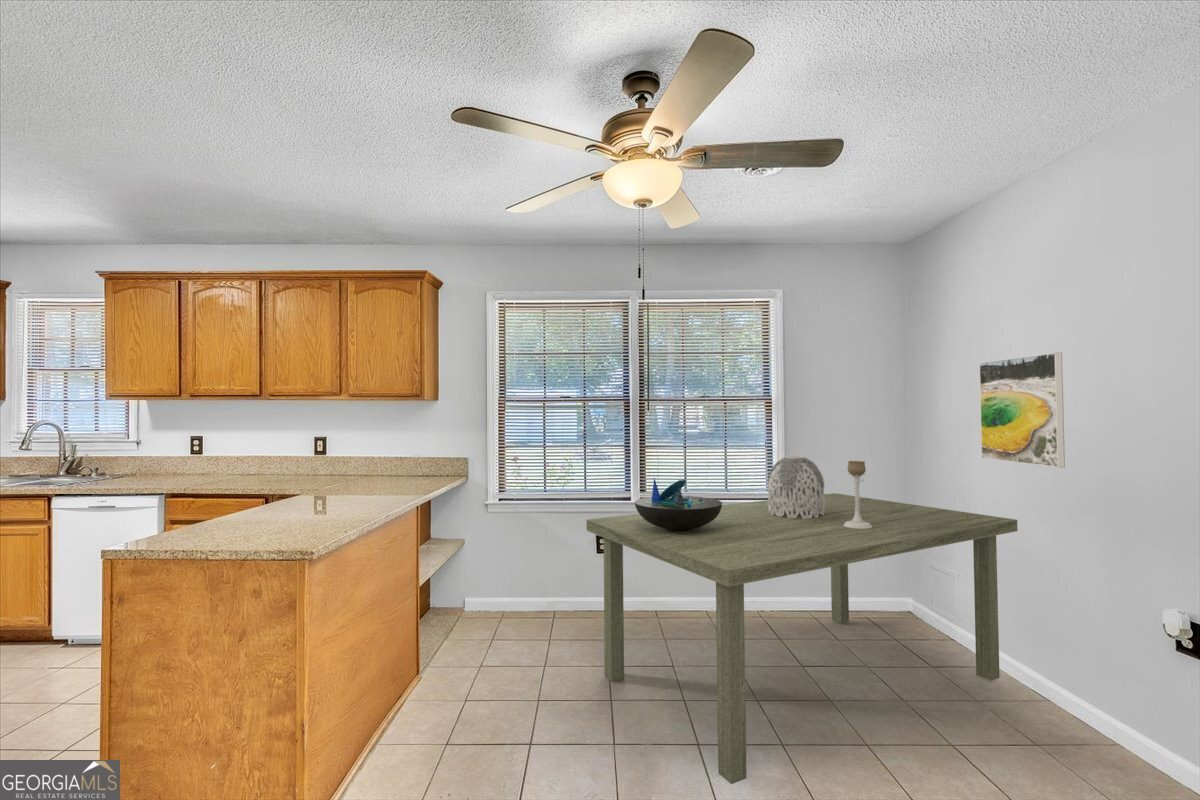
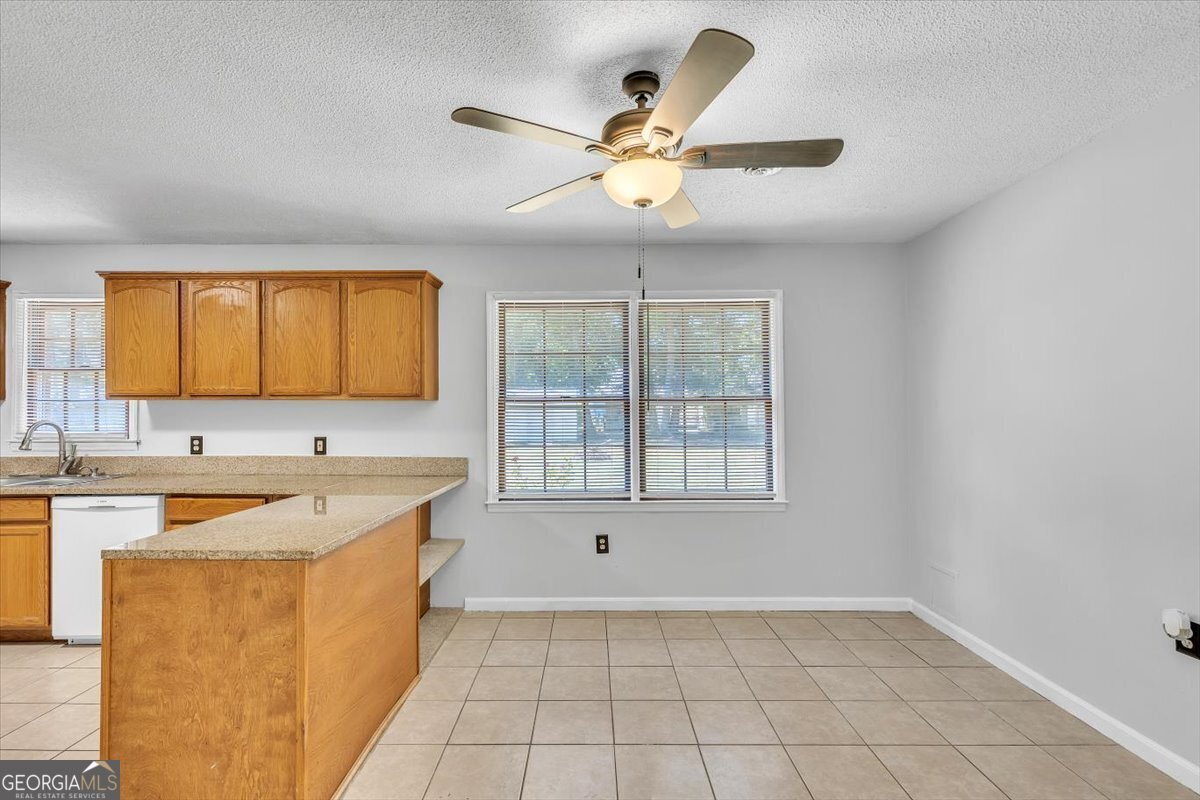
- dining table [585,492,1019,785]
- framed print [978,351,1066,469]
- candle holder [843,460,872,529]
- vase [767,455,825,519]
- decorative bowl [634,477,723,530]
